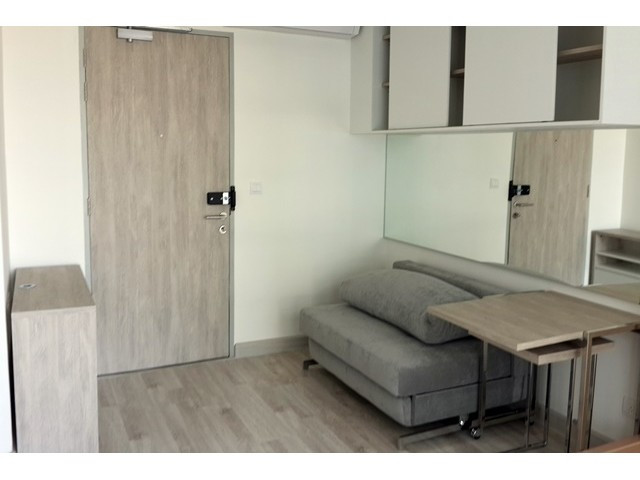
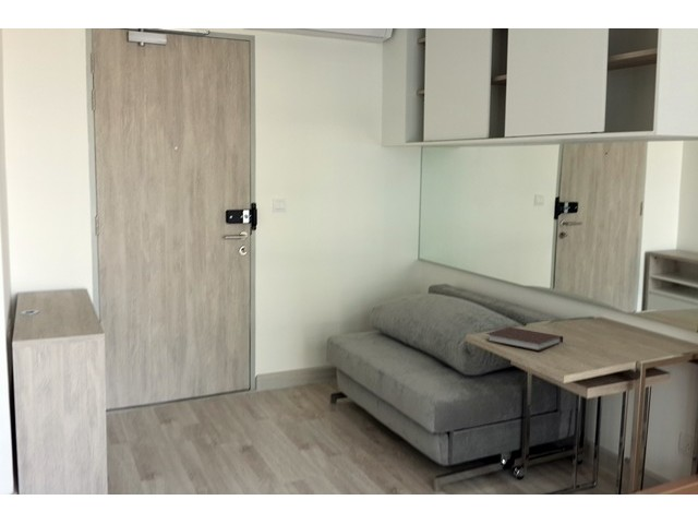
+ notebook [485,326,564,352]
